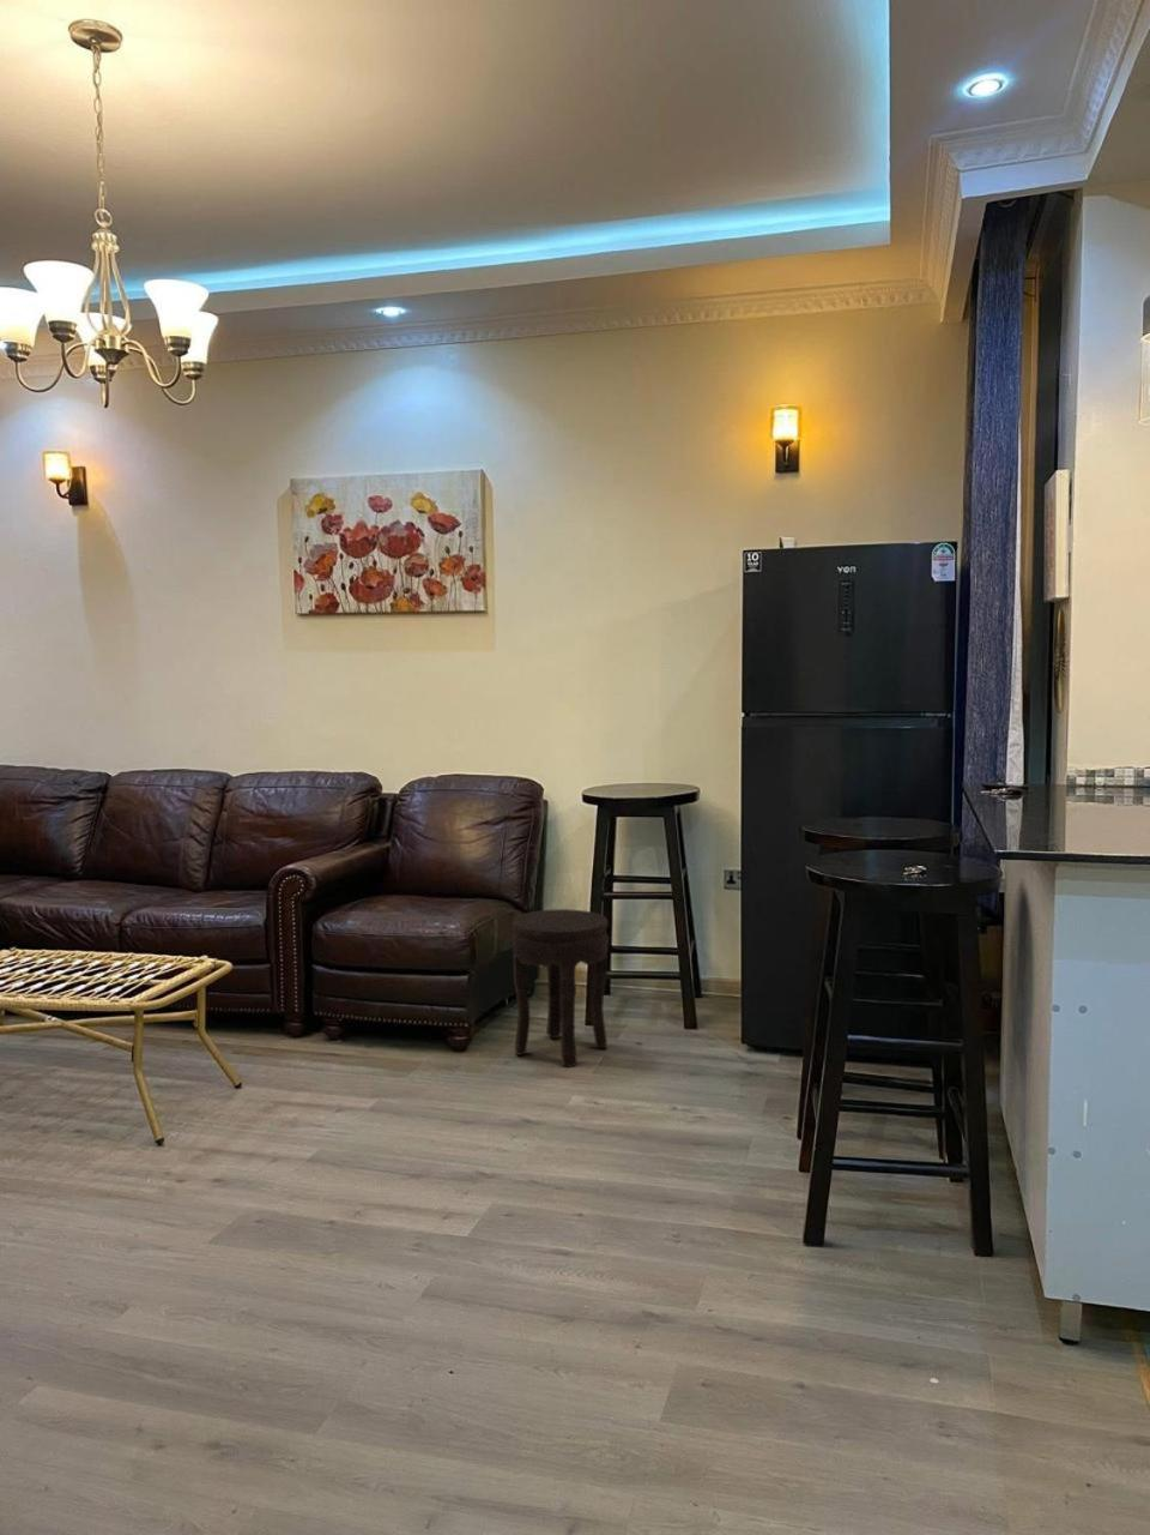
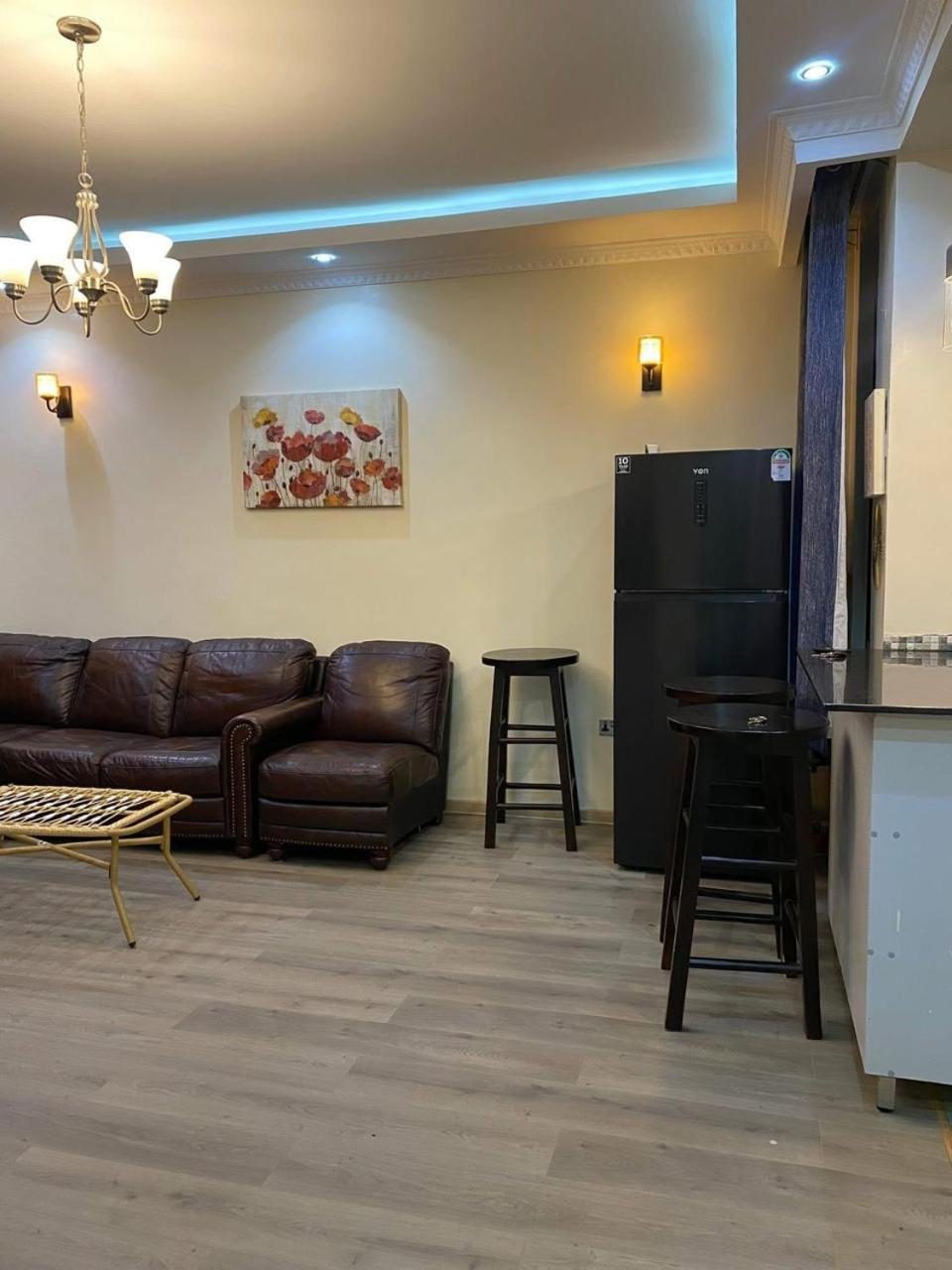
- side table [510,908,610,1068]
